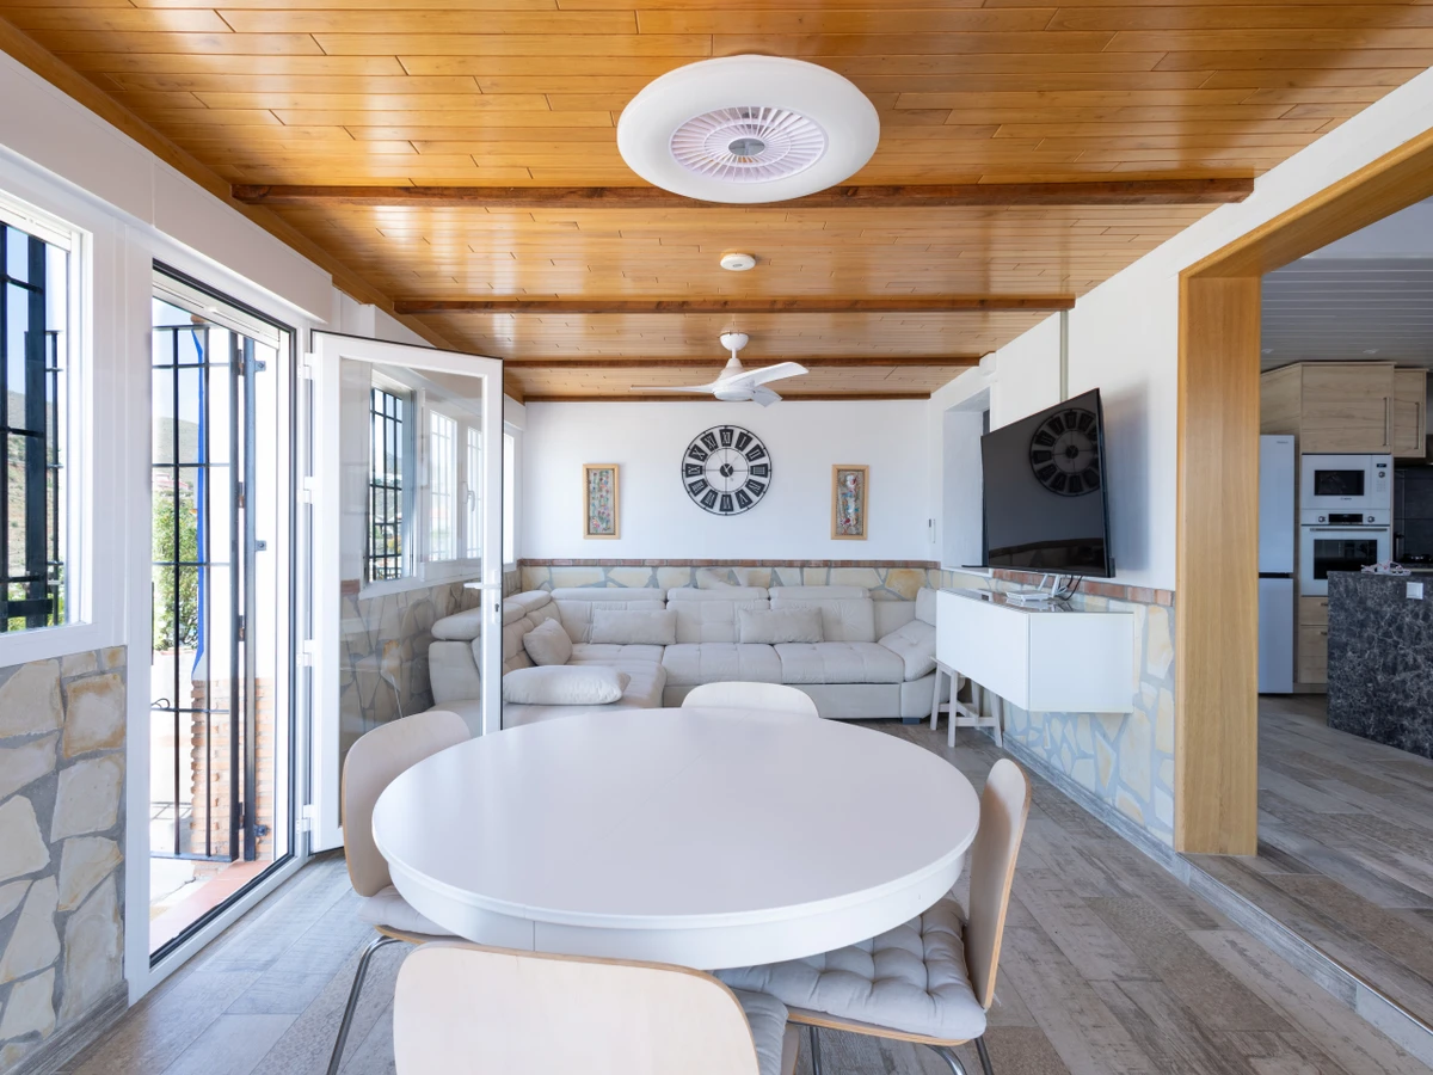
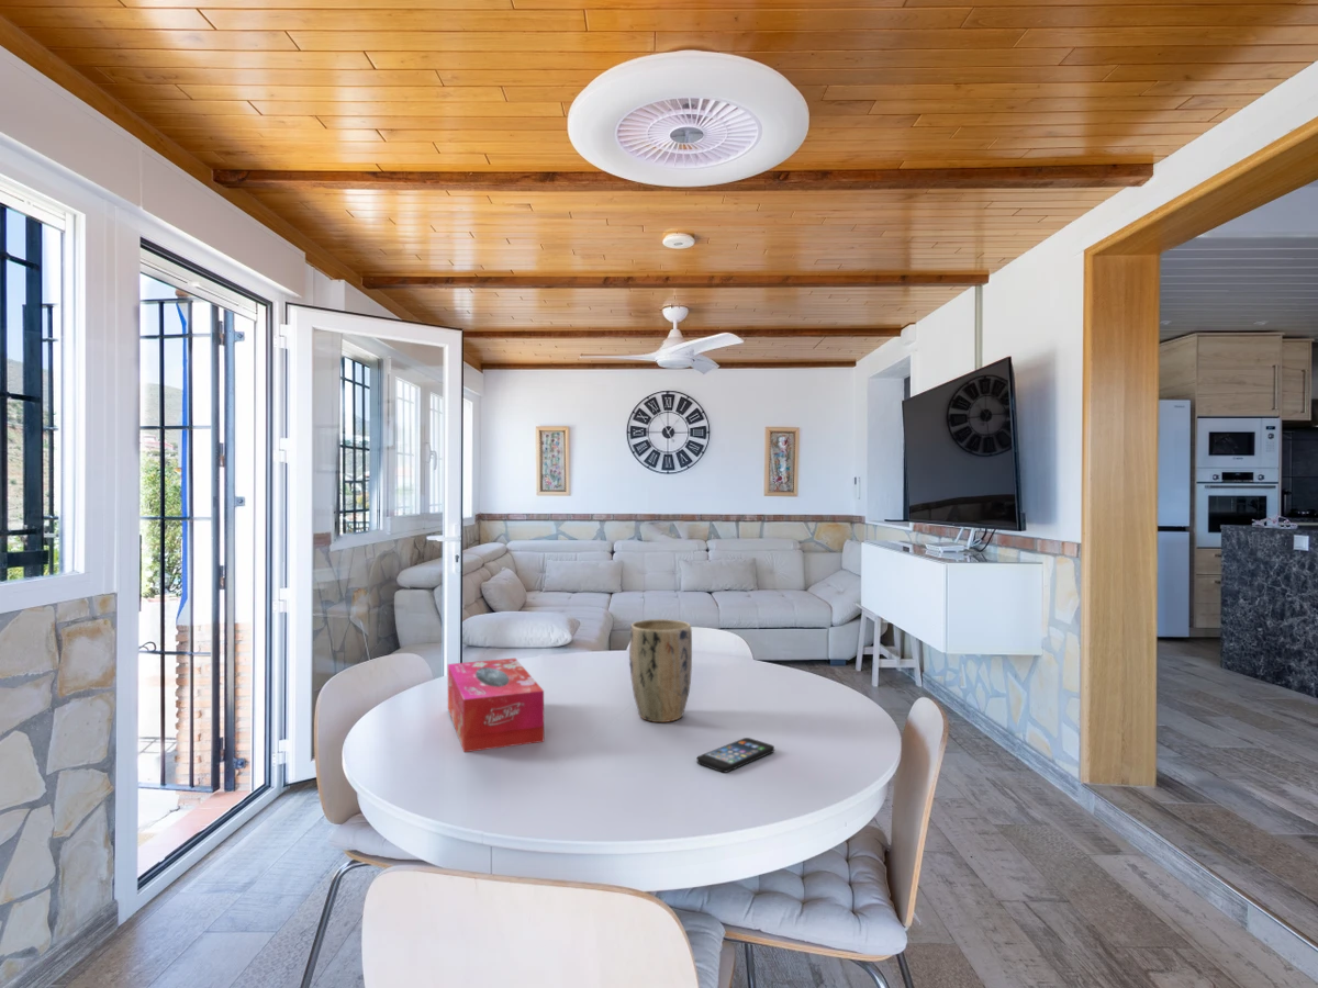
+ smartphone [696,737,775,774]
+ plant pot [628,618,693,723]
+ tissue box [447,658,545,753]
